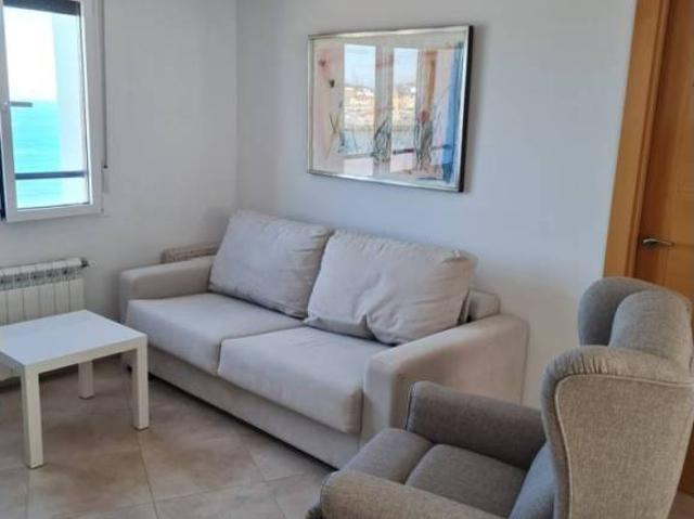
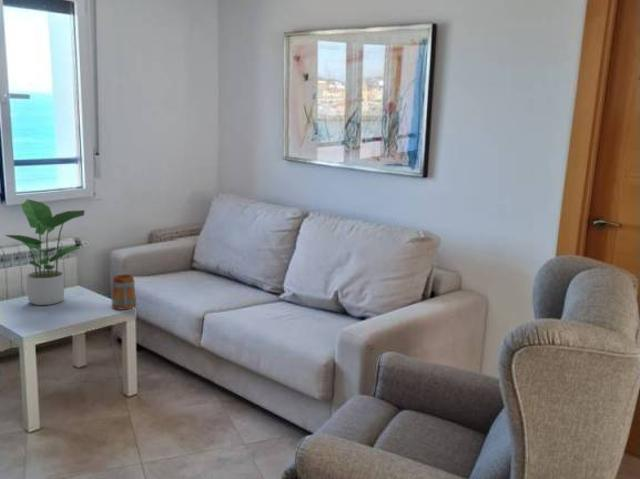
+ potted plant [4,198,86,306]
+ mug [111,273,137,311]
